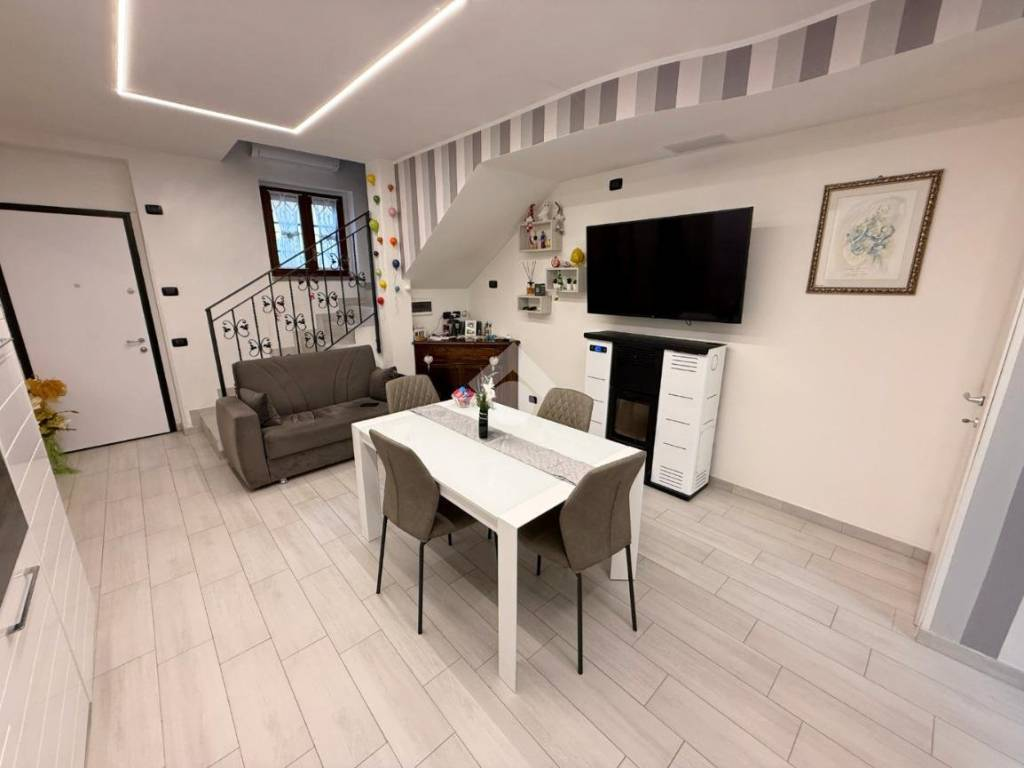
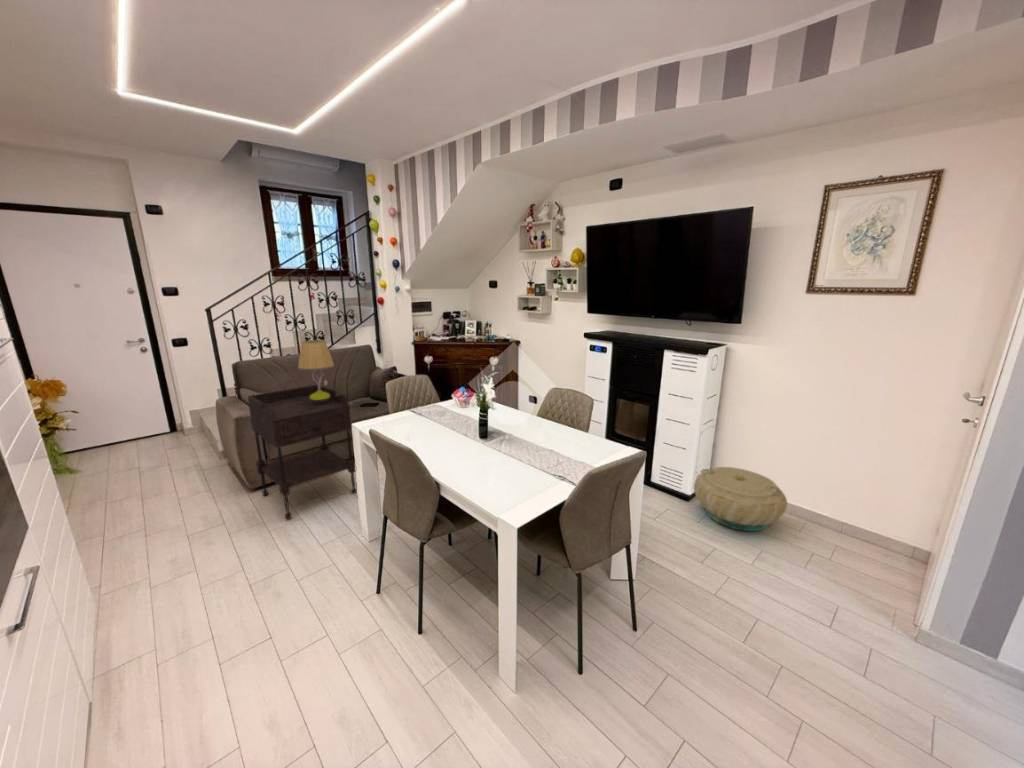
+ side table [247,384,358,520]
+ table lamp [297,339,336,400]
+ basket [693,466,788,532]
